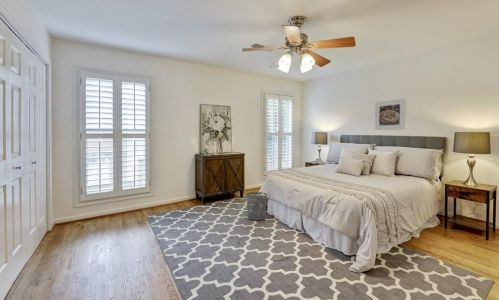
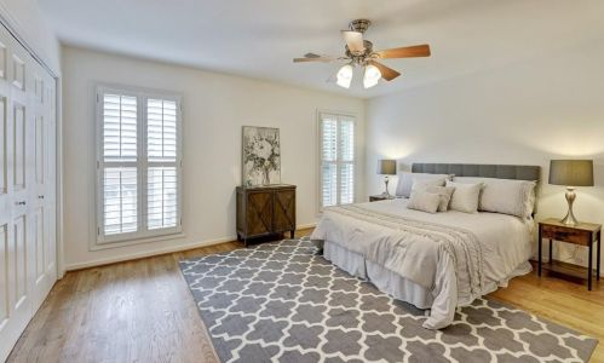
- waste bin [246,191,268,221]
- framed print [374,98,407,131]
